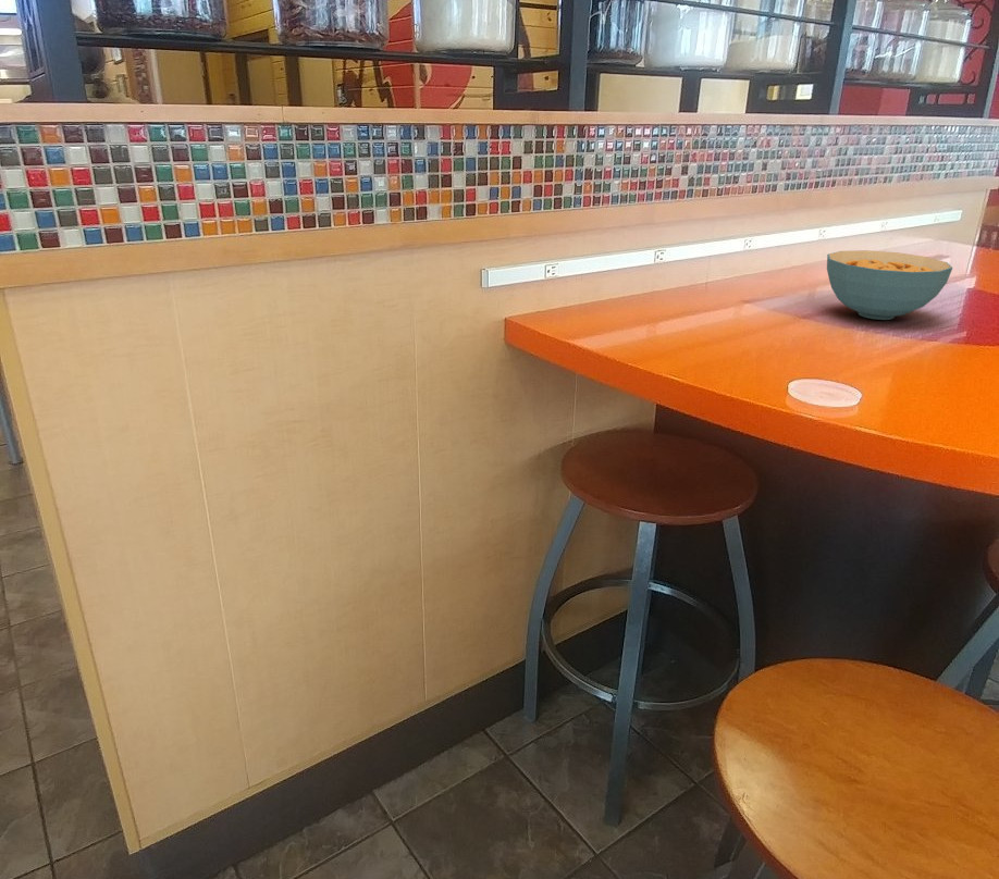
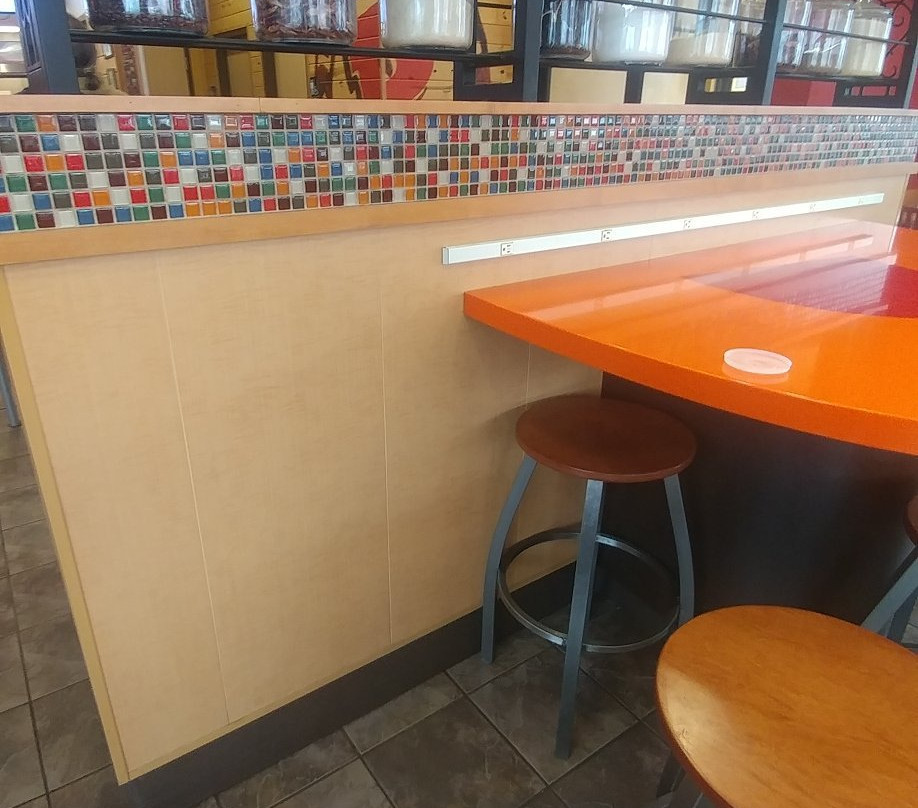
- cereal bowl [826,249,953,321]
